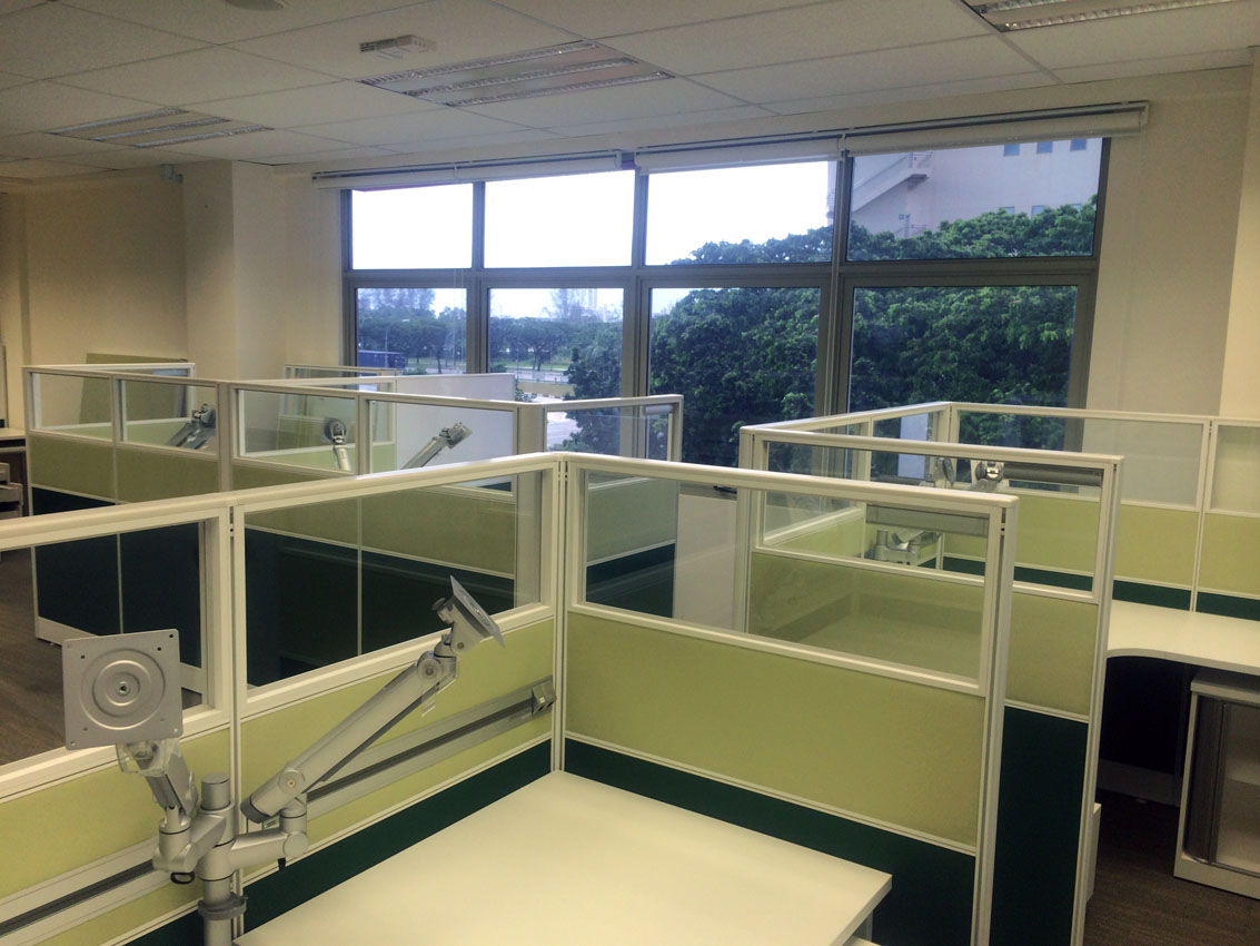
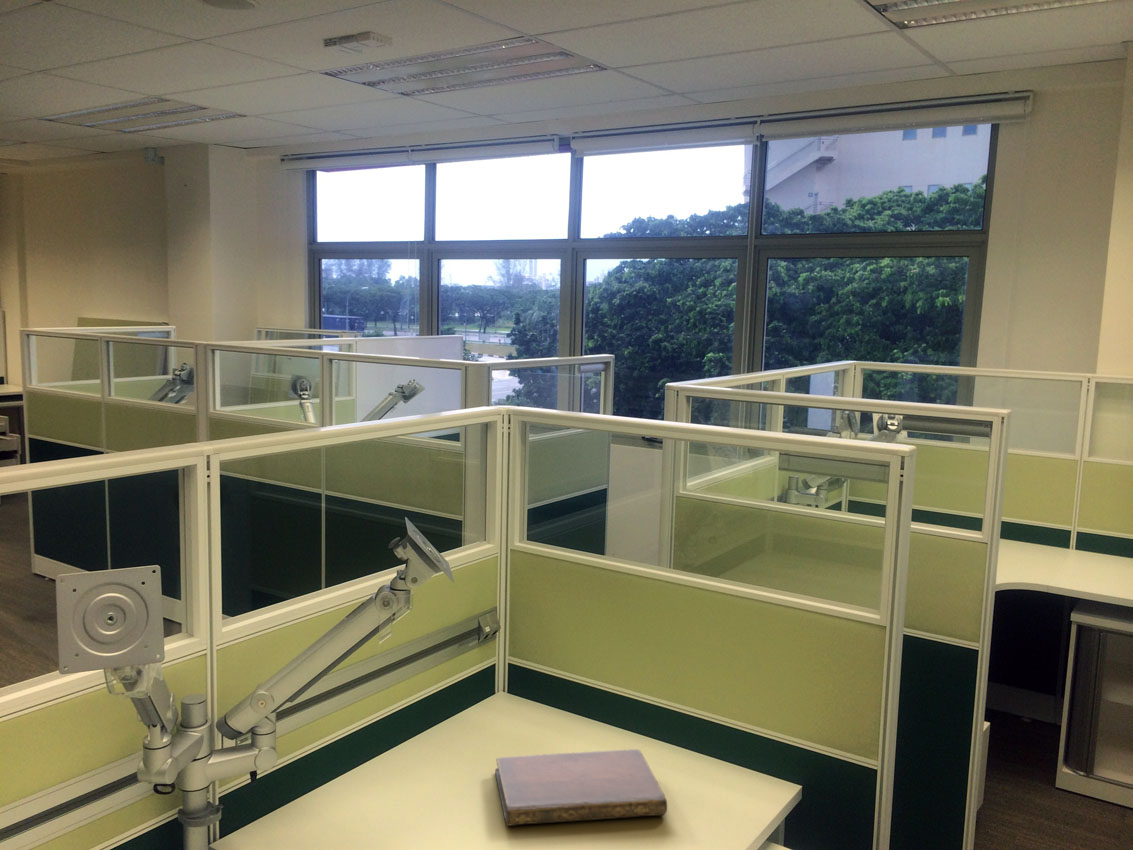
+ notebook [494,748,668,827]
